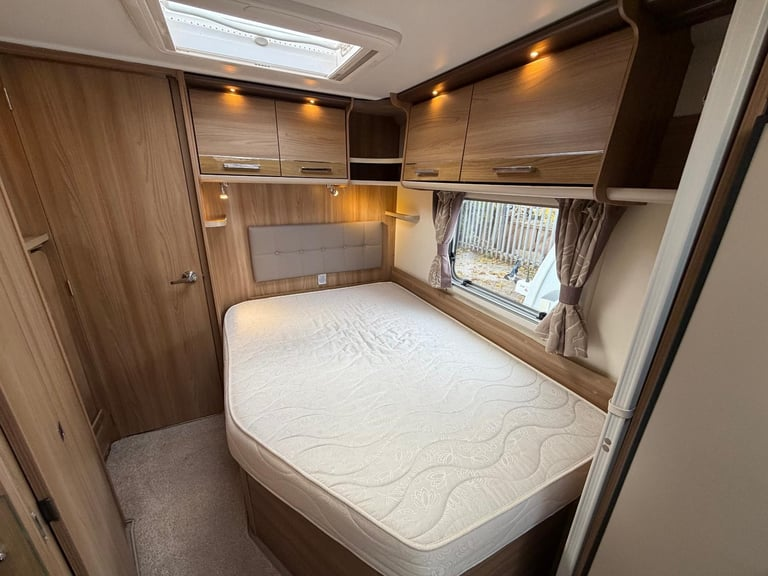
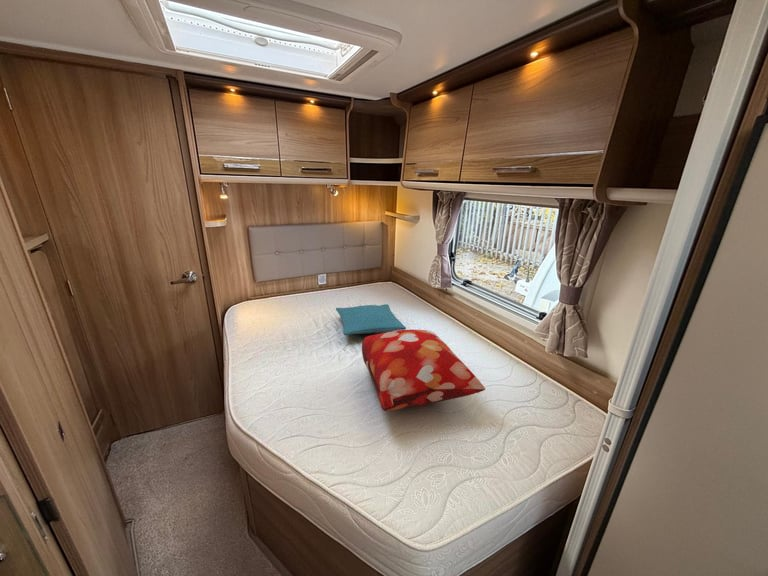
+ decorative pillow [361,329,486,412]
+ pillow [335,303,407,336]
